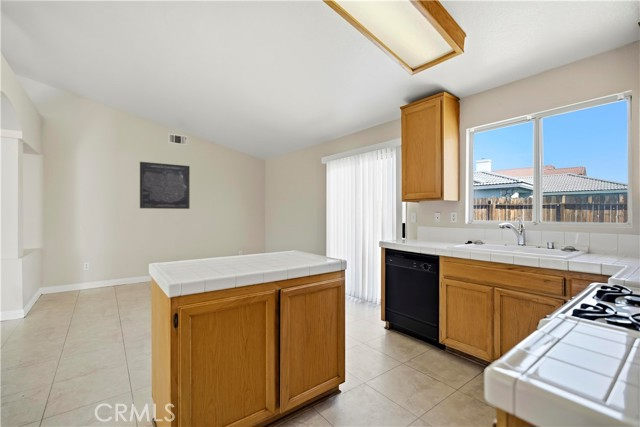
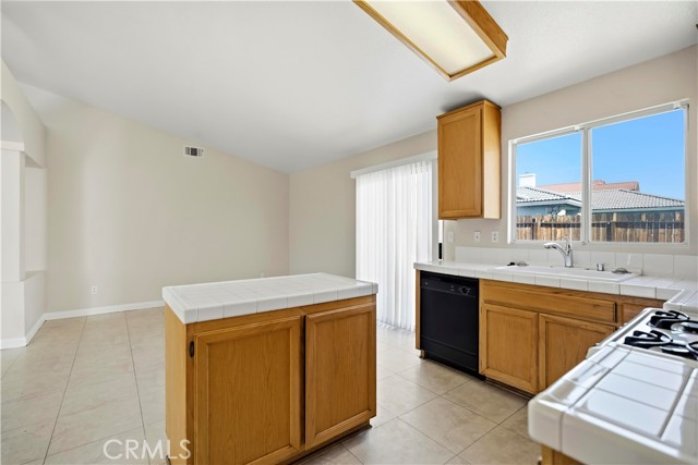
- wall art [139,161,191,210]
